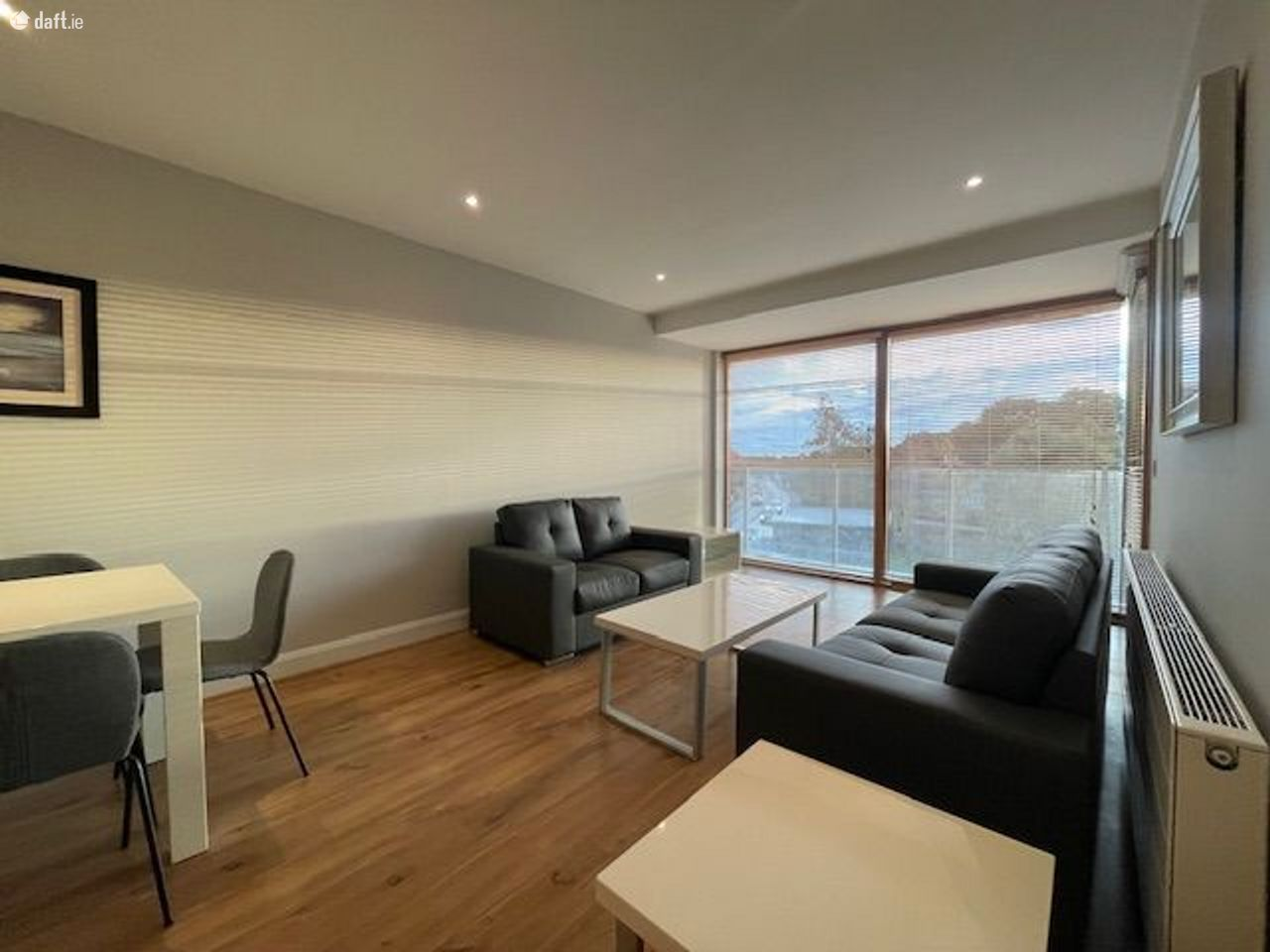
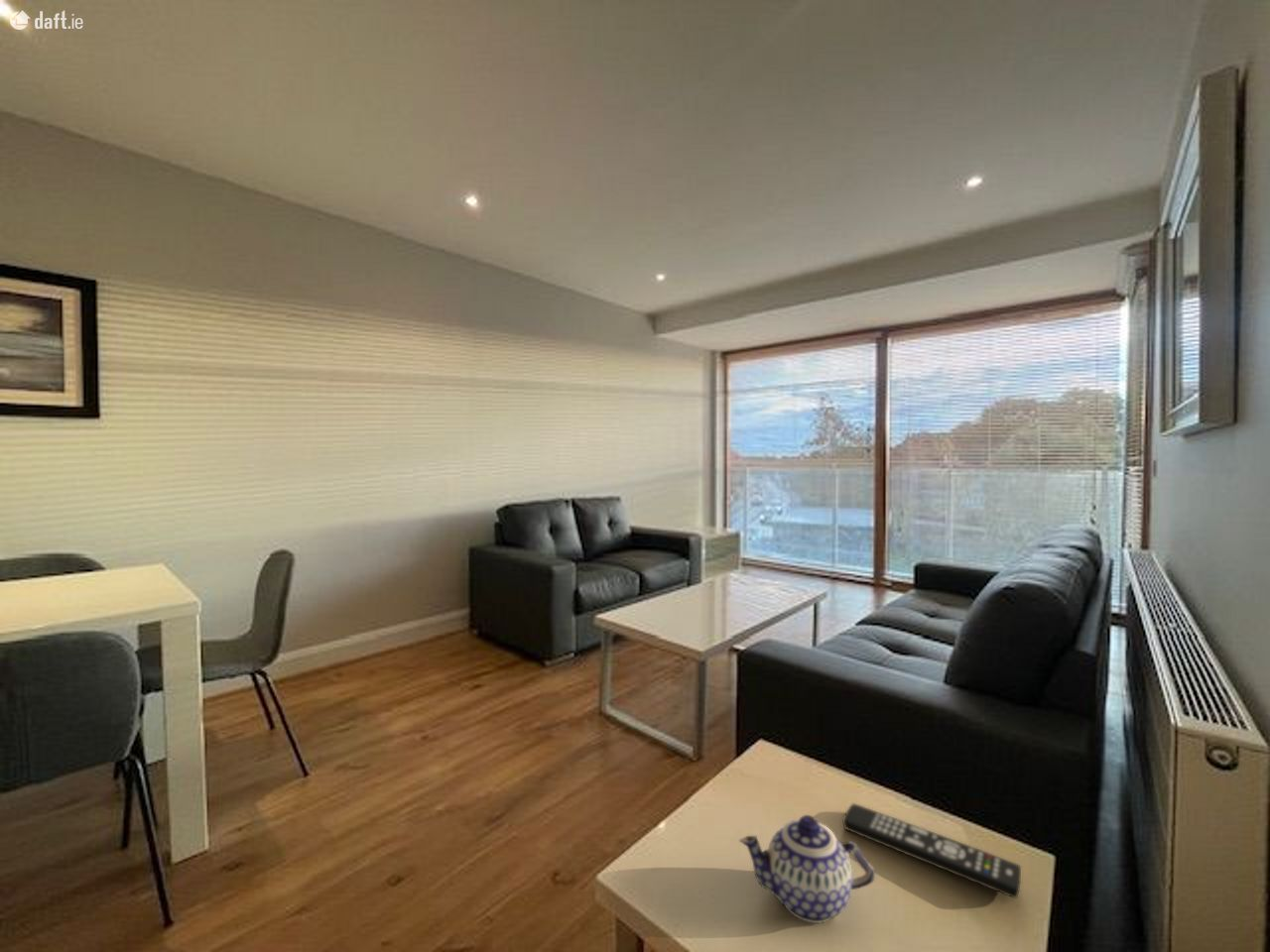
+ remote control [841,802,1022,899]
+ teapot [737,814,876,924]
